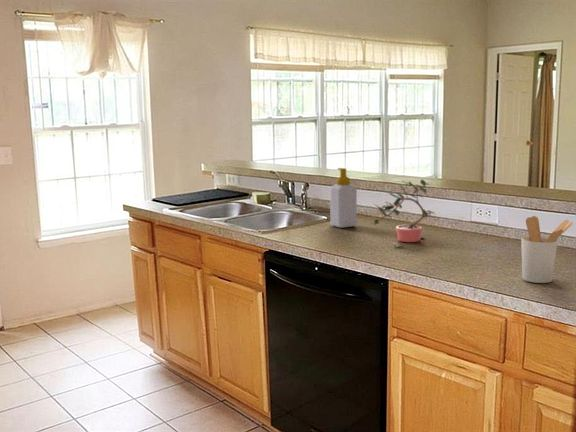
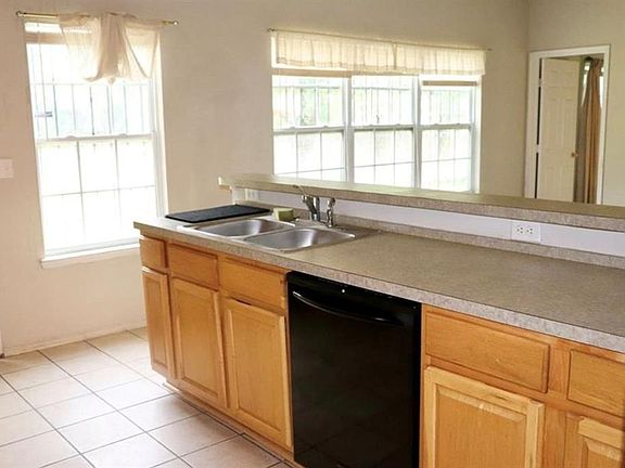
- potted plant [371,179,437,247]
- utensil holder [520,215,574,284]
- soap bottle [329,167,358,229]
